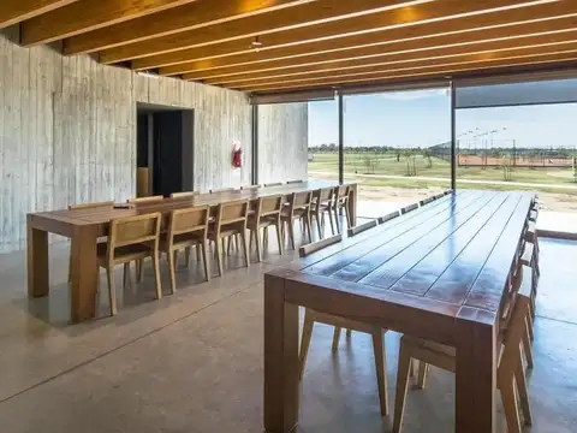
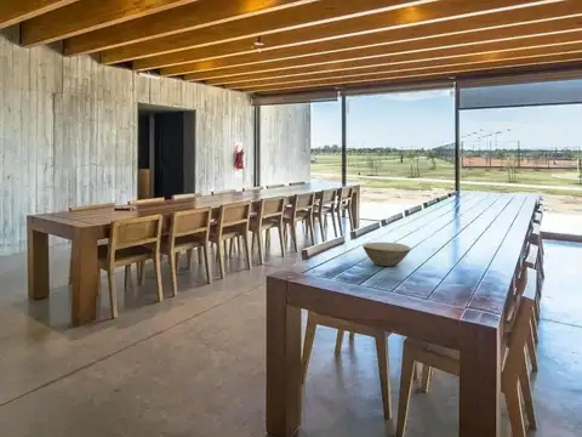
+ bowl [361,242,412,267]
